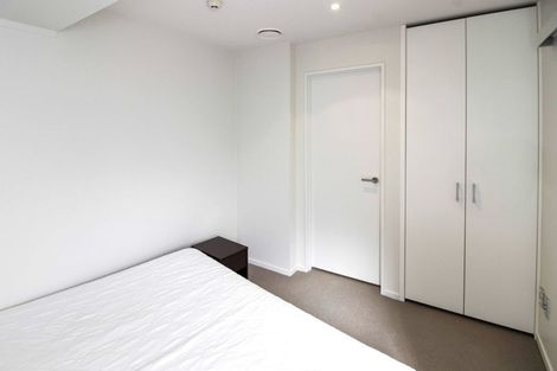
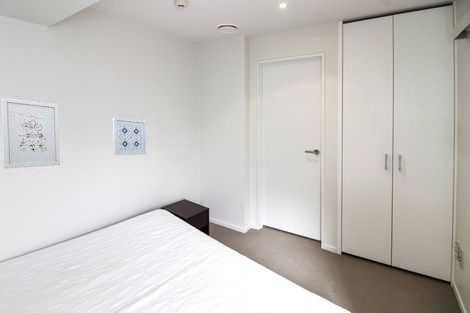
+ wall art [0,97,61,169]
+ wall art [112,117,147,156]
